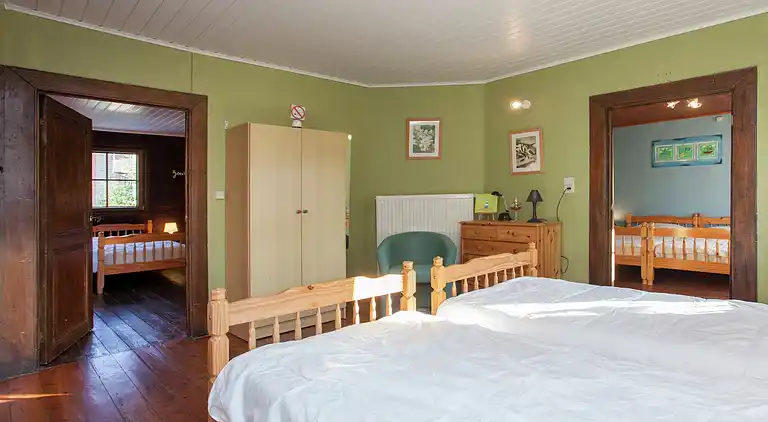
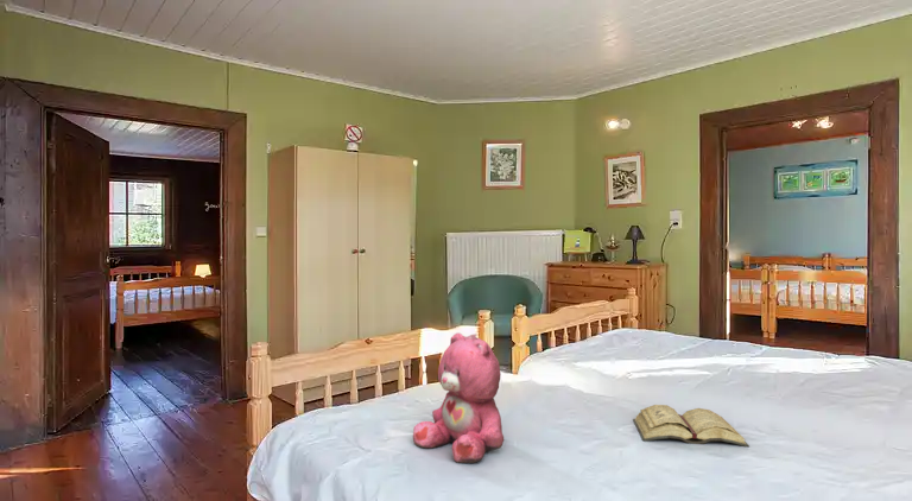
+ diary [632,404,750,449]
+ teddy bear [412,331,505,464]
